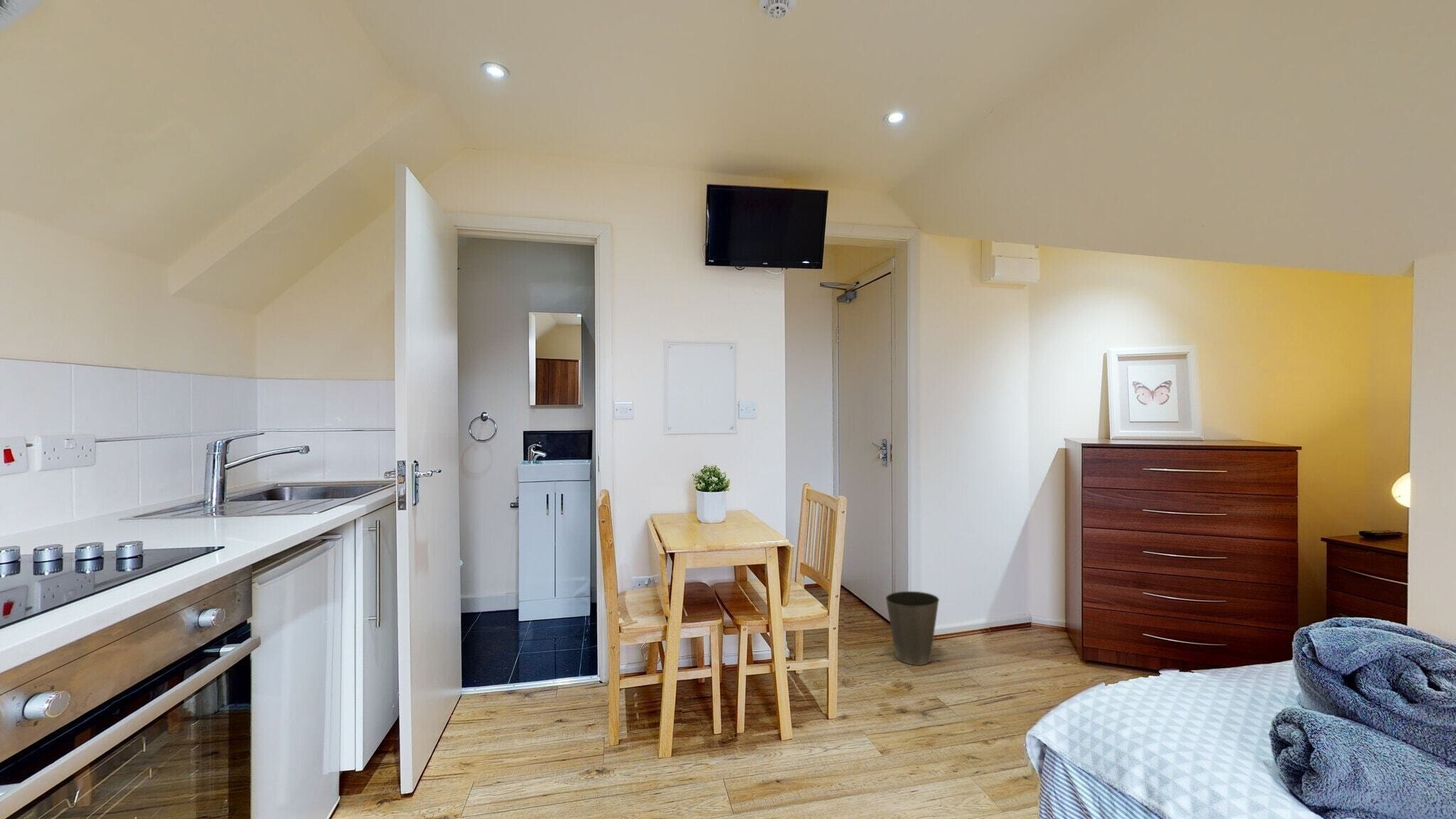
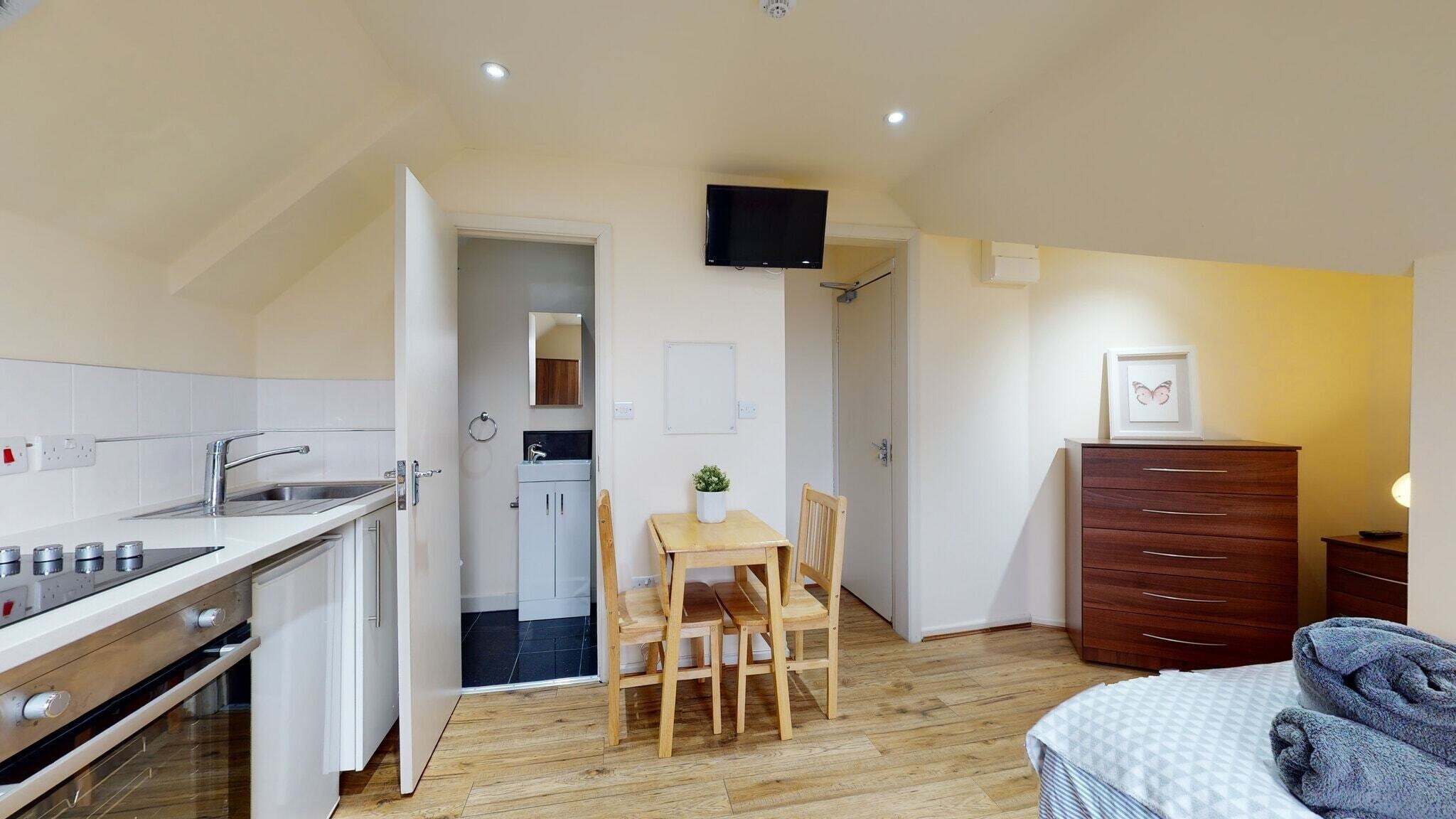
- waste basket [885,591,940,666]
